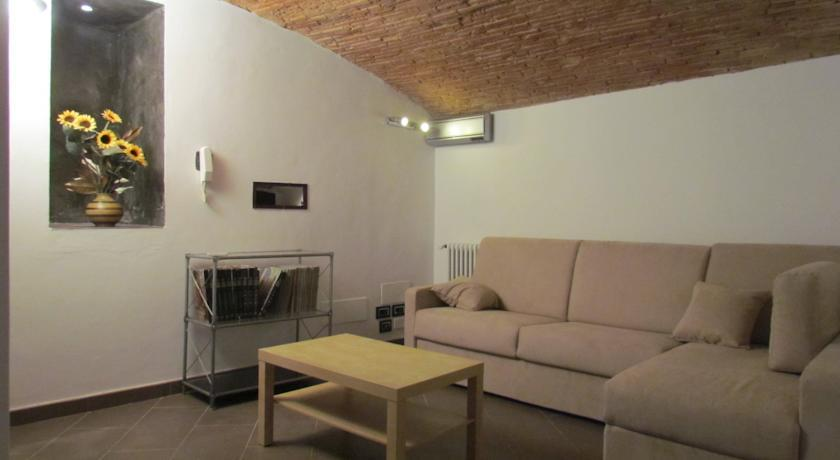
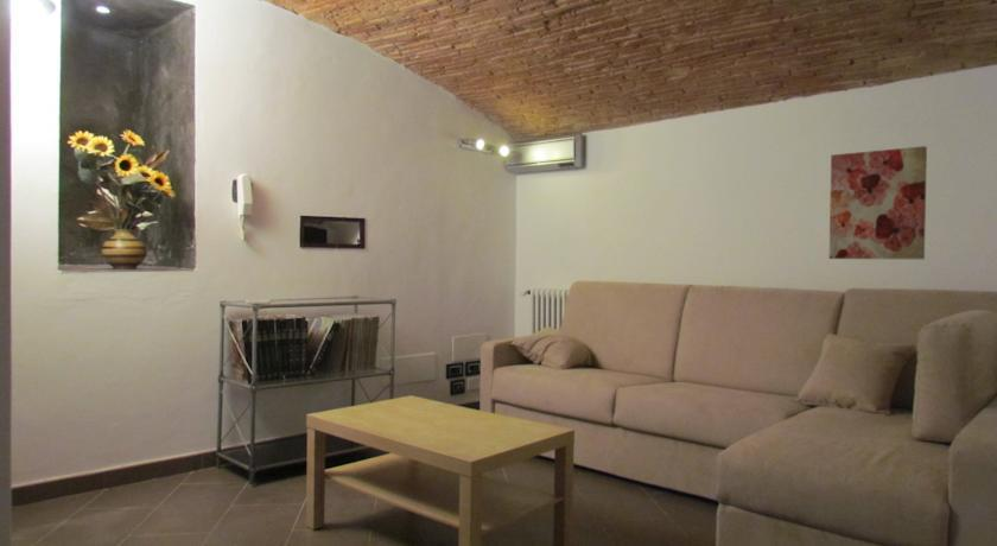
+ wall art [828,145,928,260]
